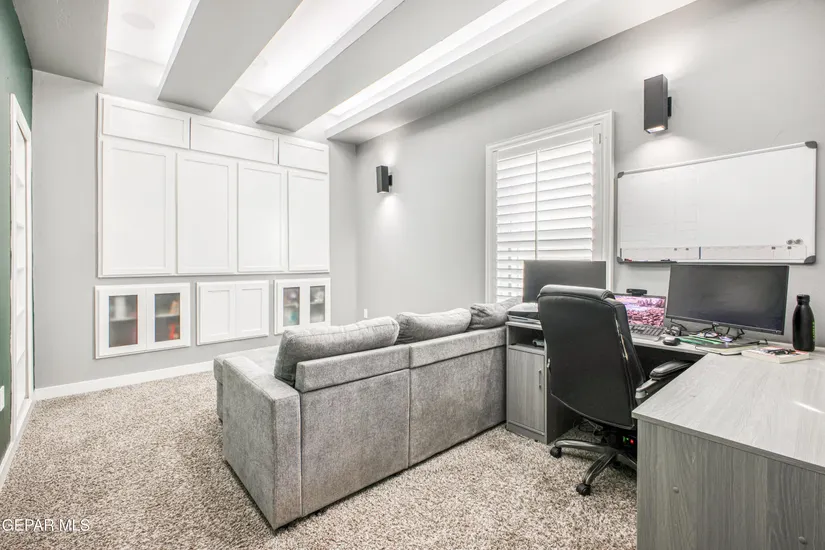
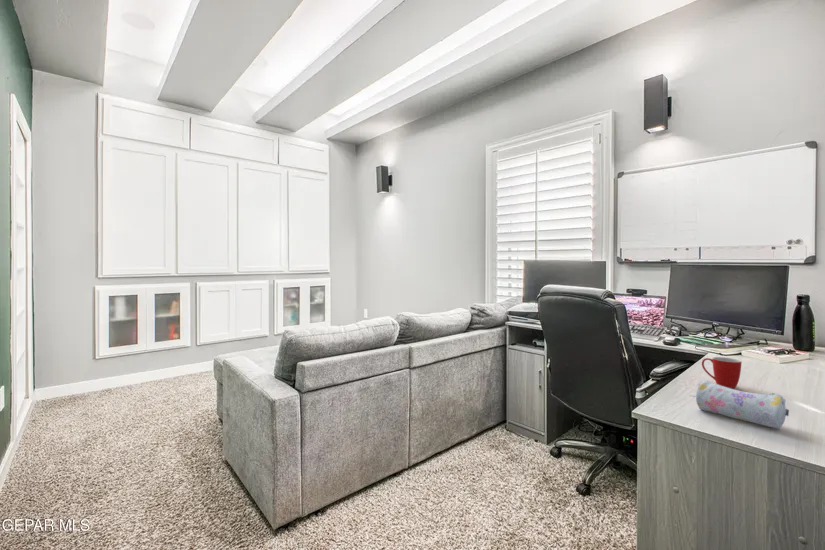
+ pencil case [695,380,790,430]
+ mug [701,356,742,389]
